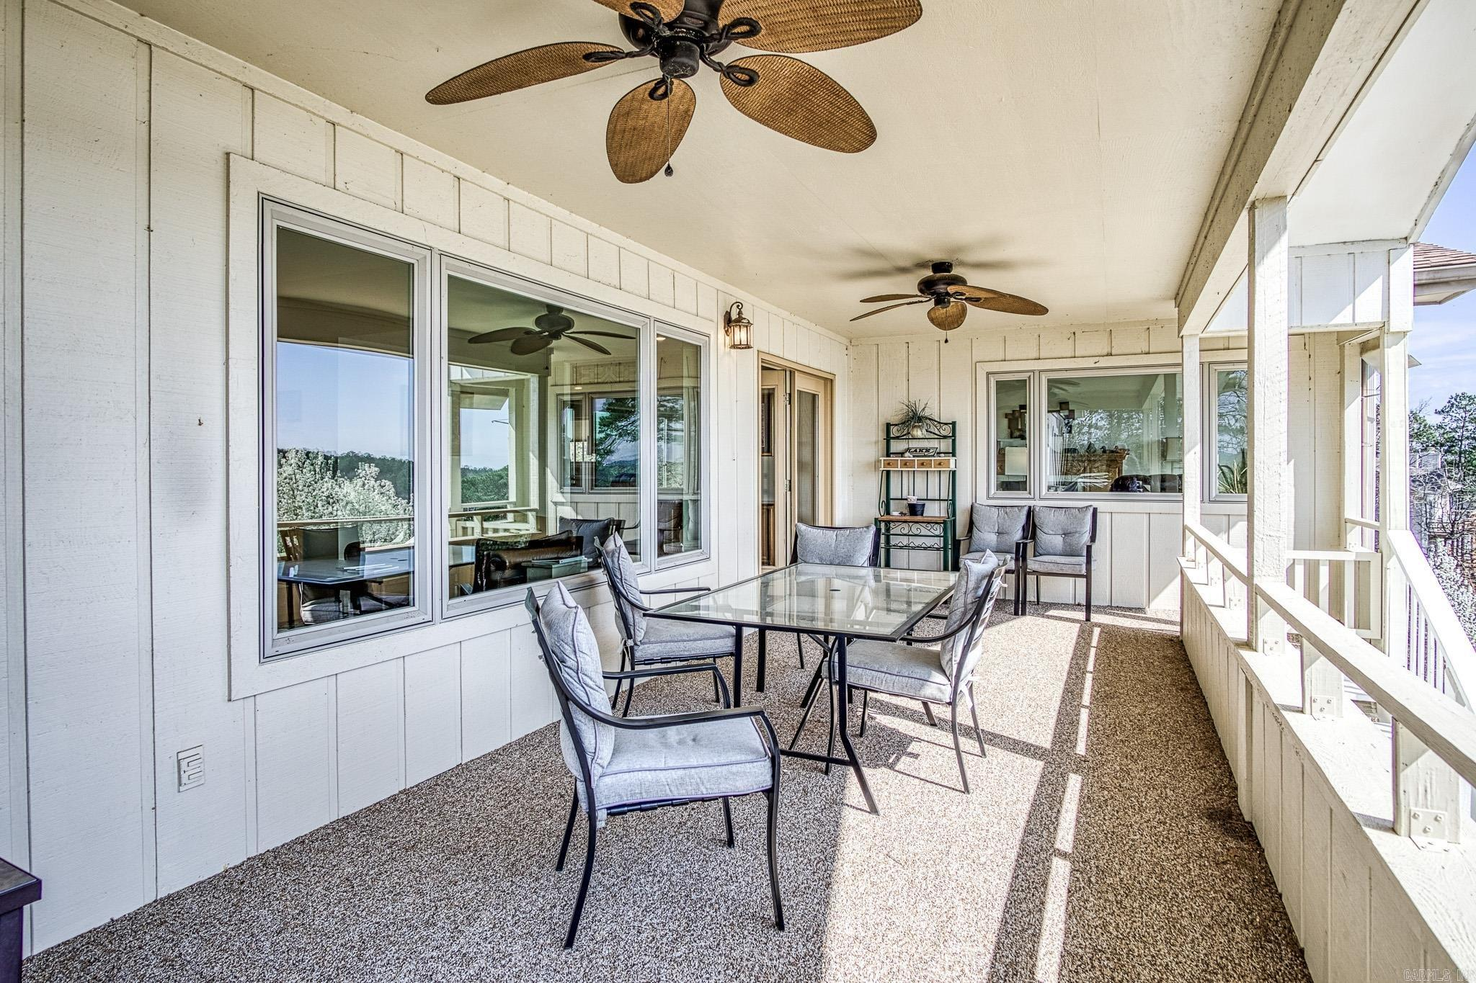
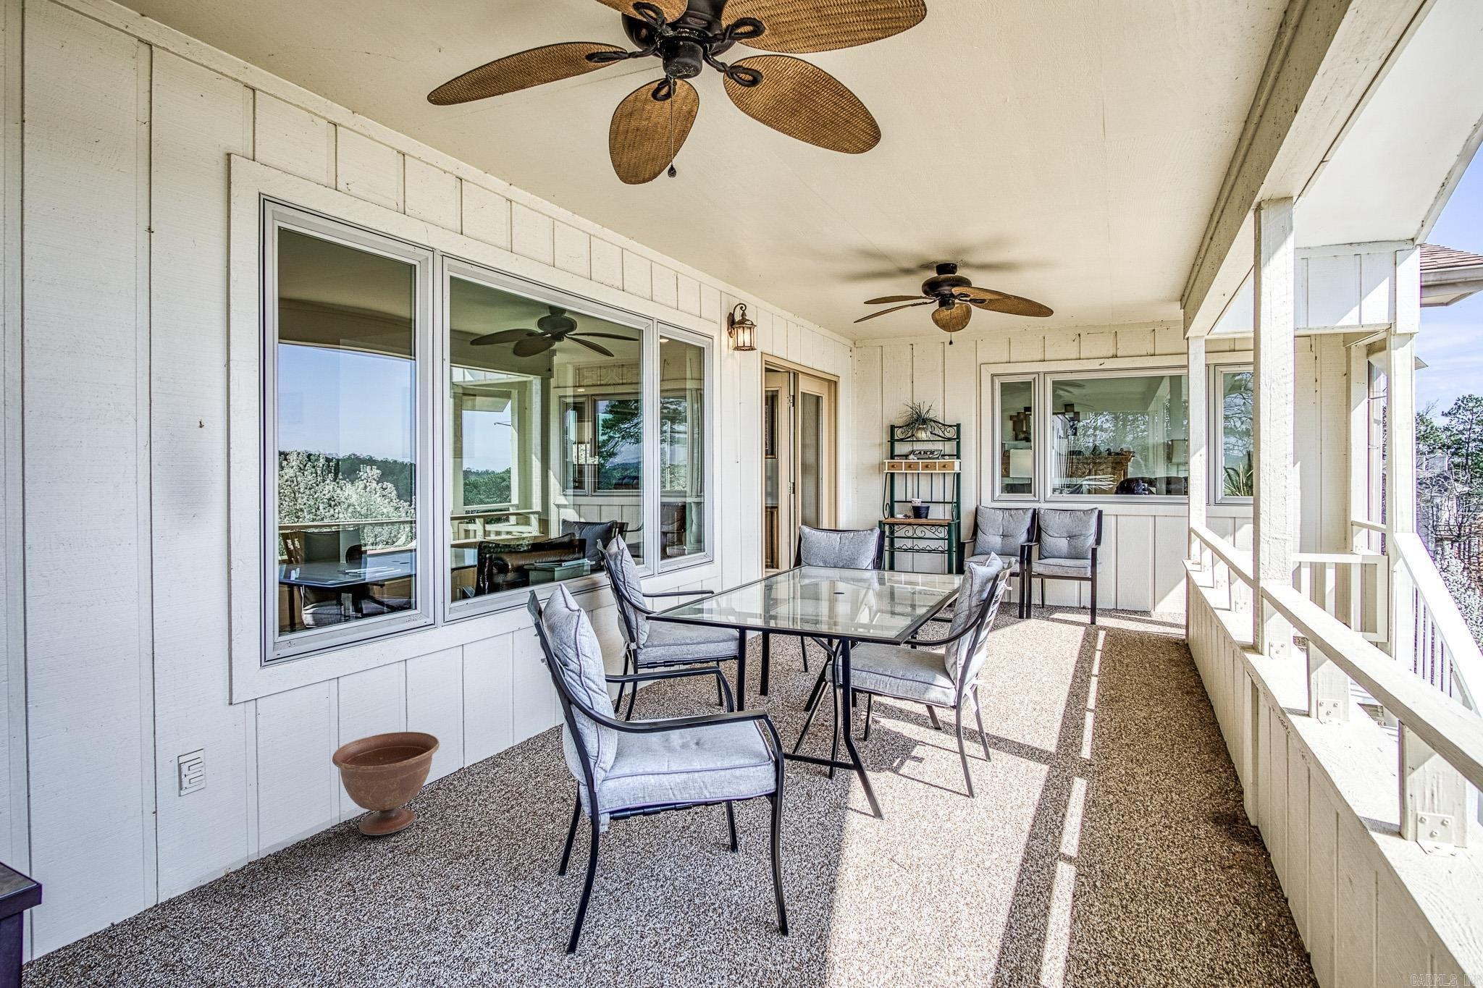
+ planter pot [332,731,440,836]
